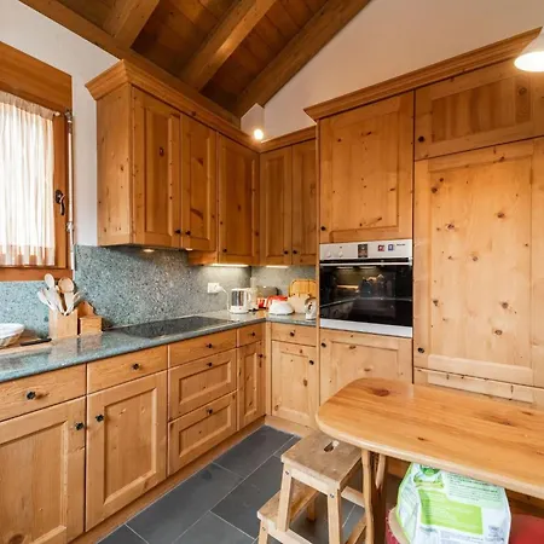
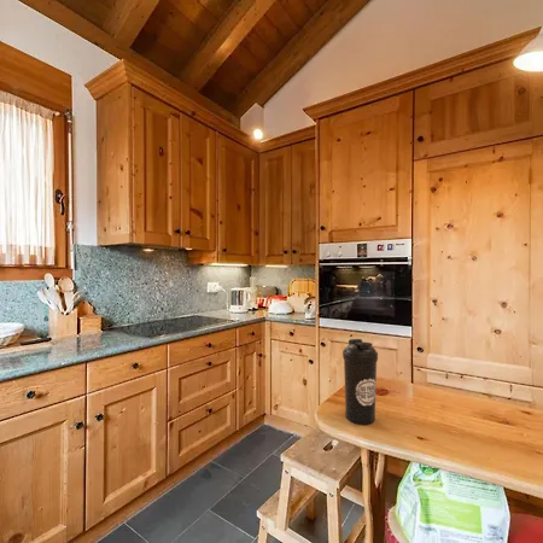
+ water bottle [341,338,379,425]
